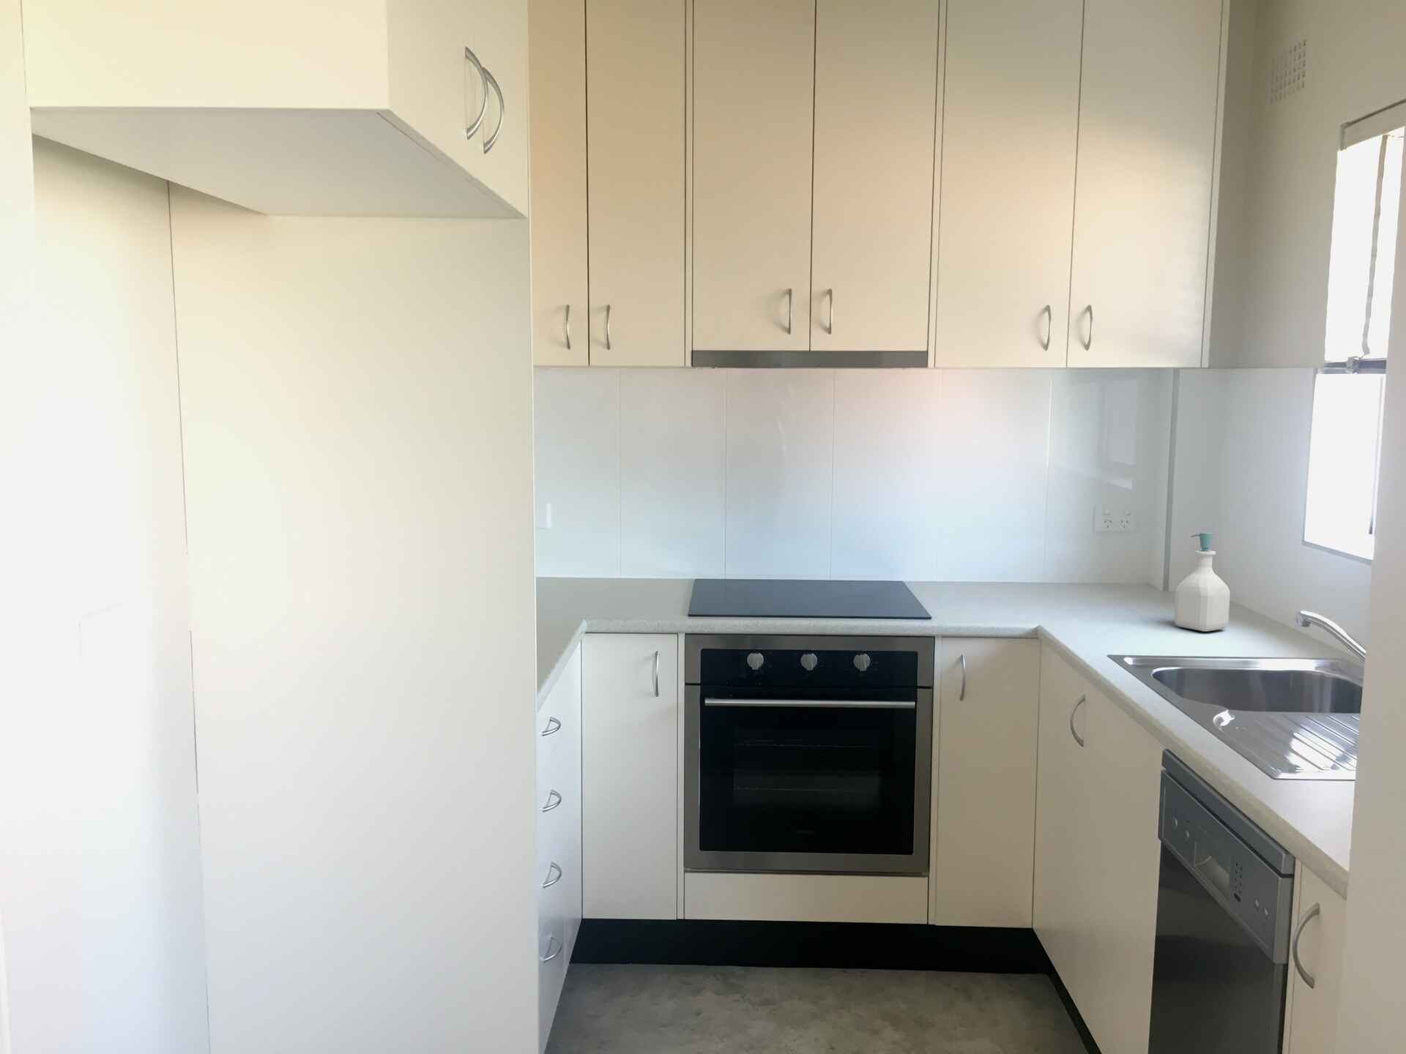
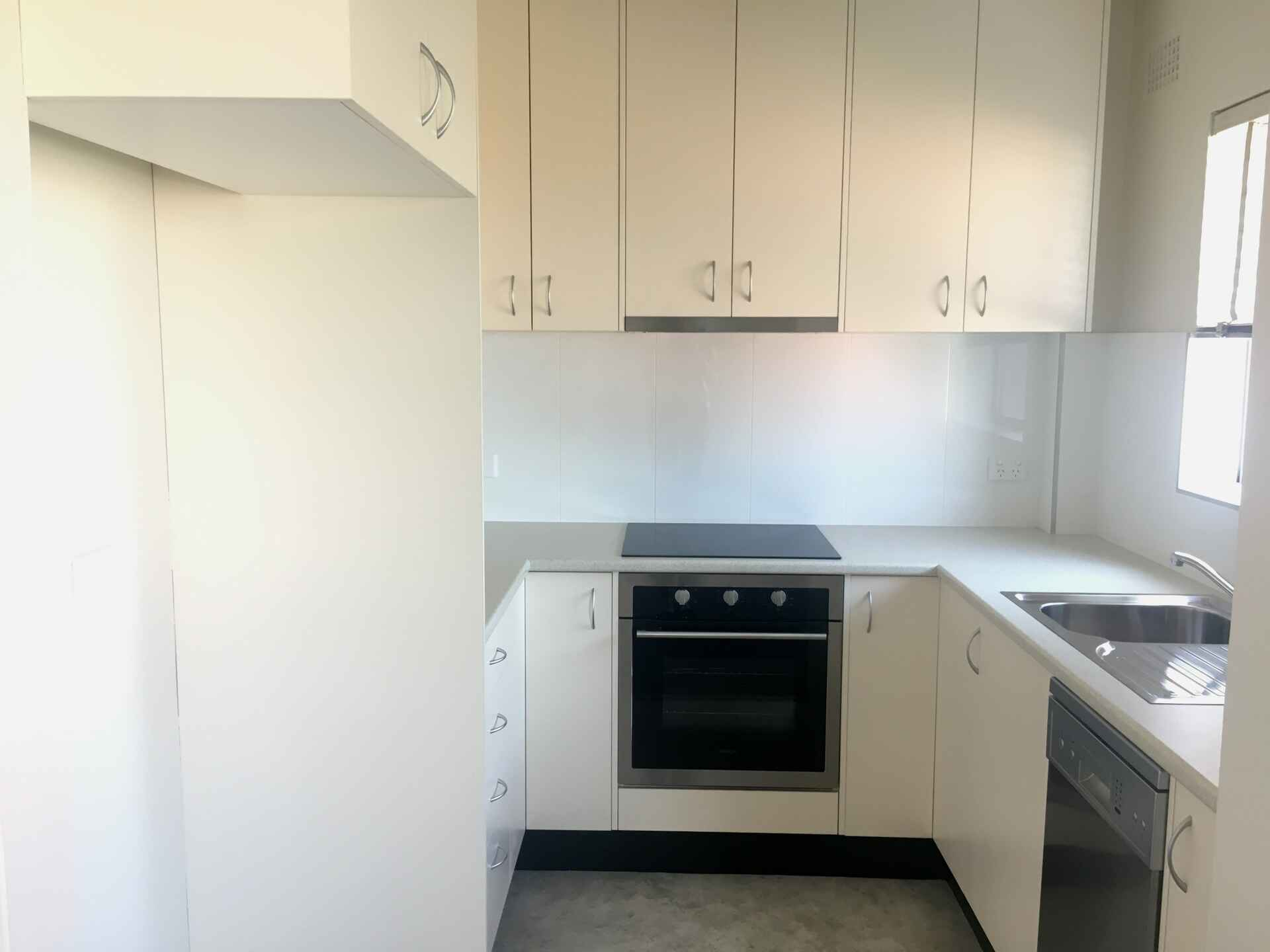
- soap bottle [1174,531,1231,632]
